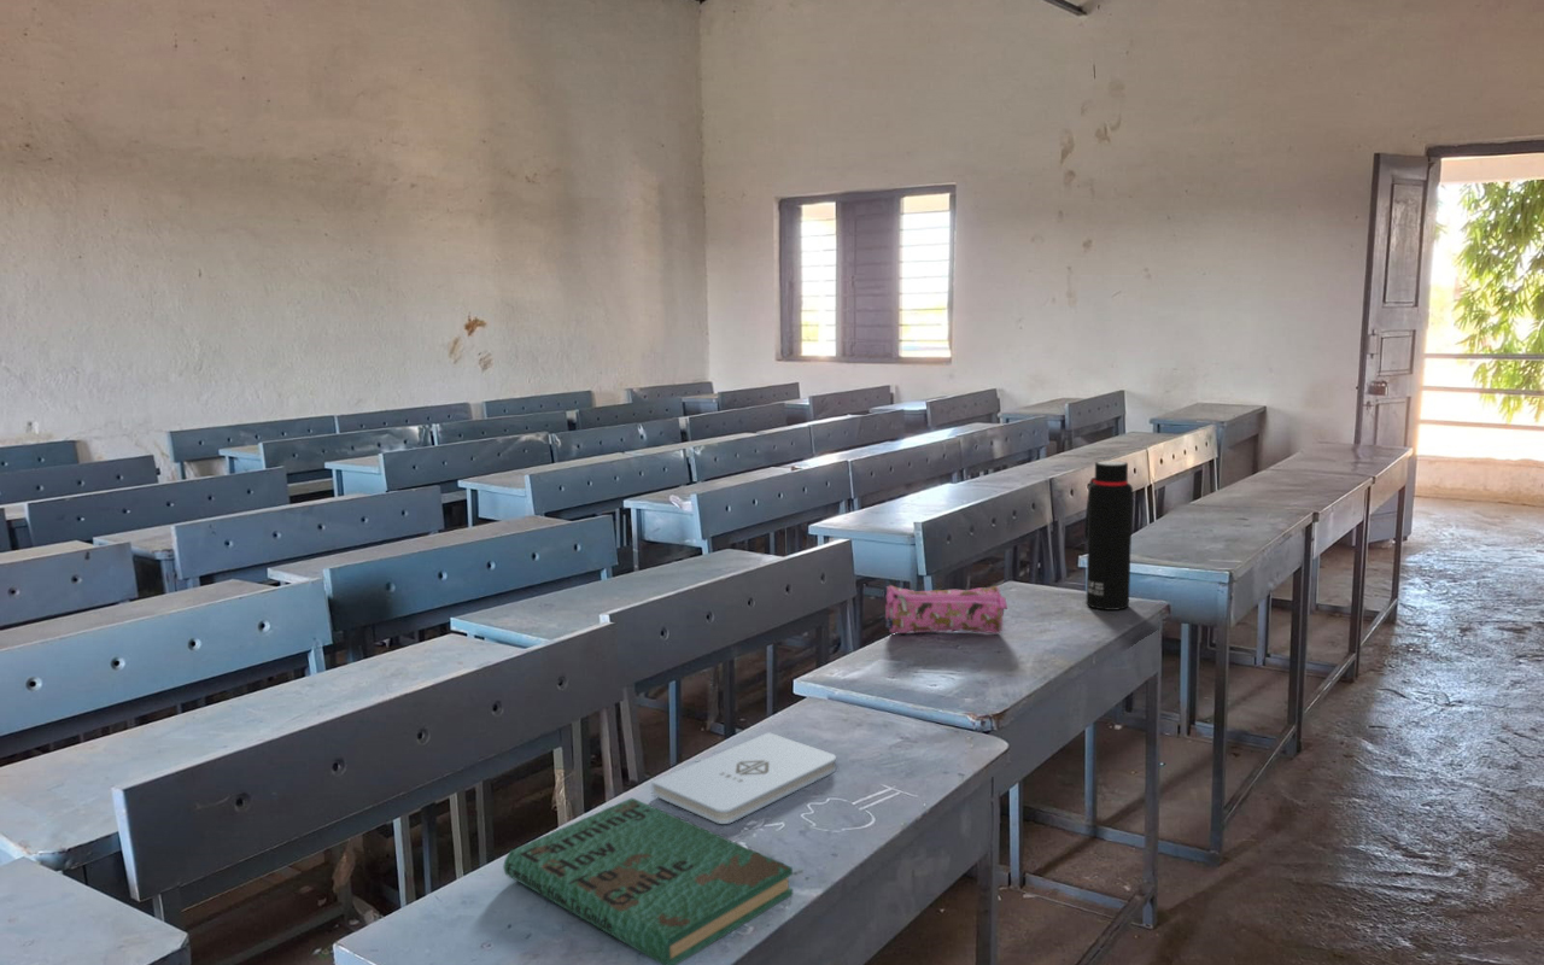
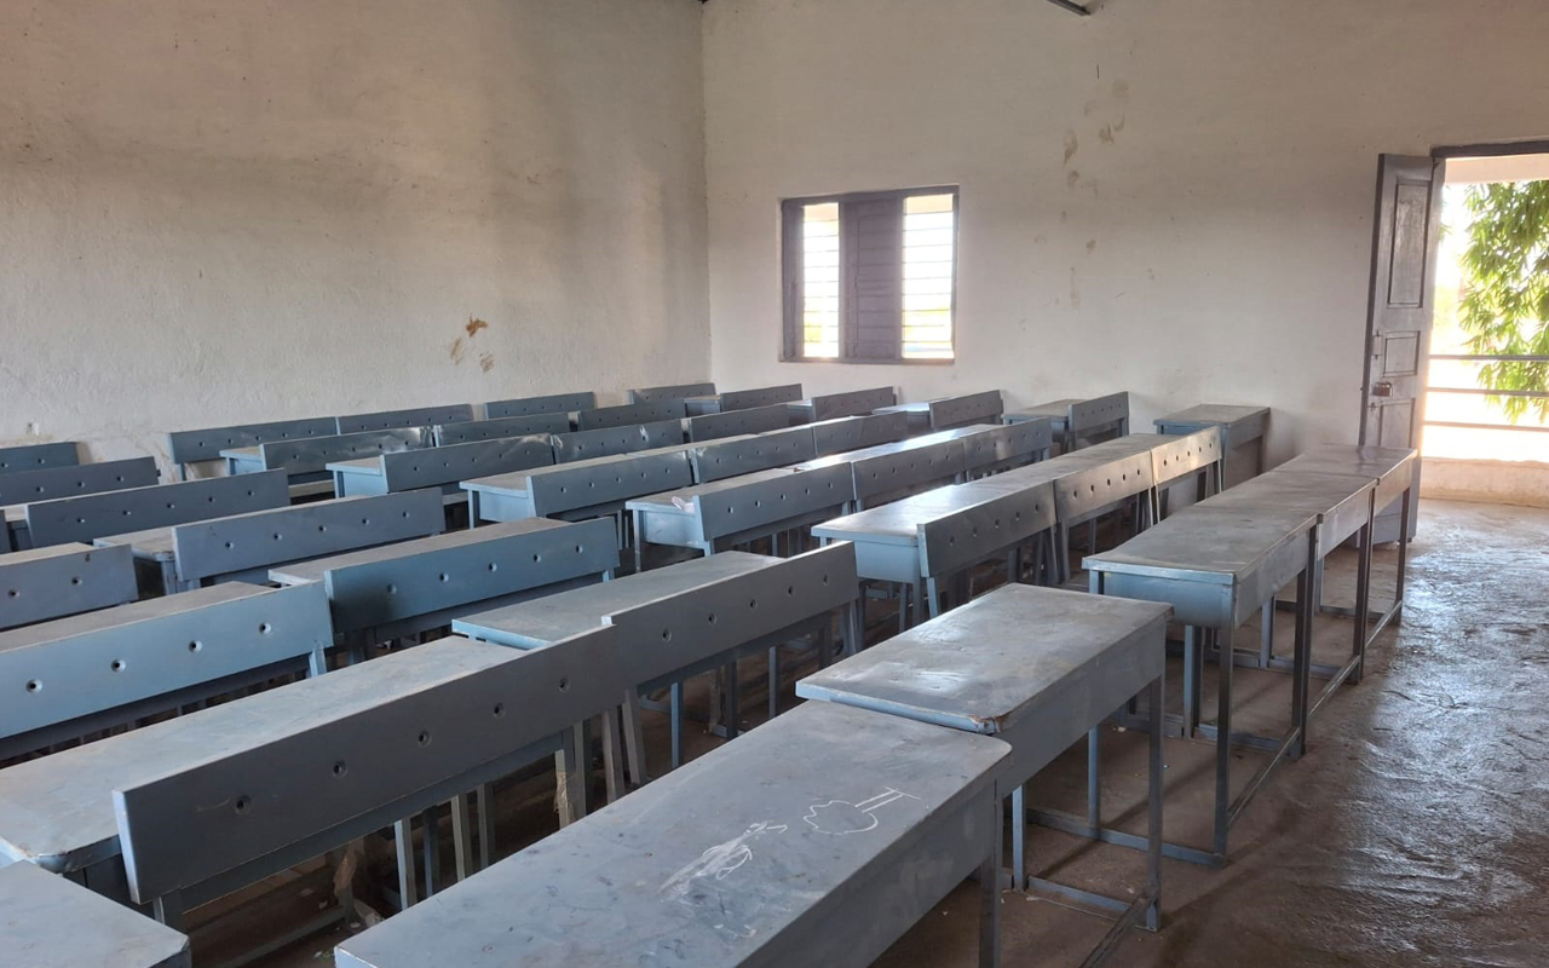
- water bottle [1083,460,1134,612]
- book [502,797,794,965]
- notepad [650,731,837,825]
- pencil case [884,584,1008,634]
